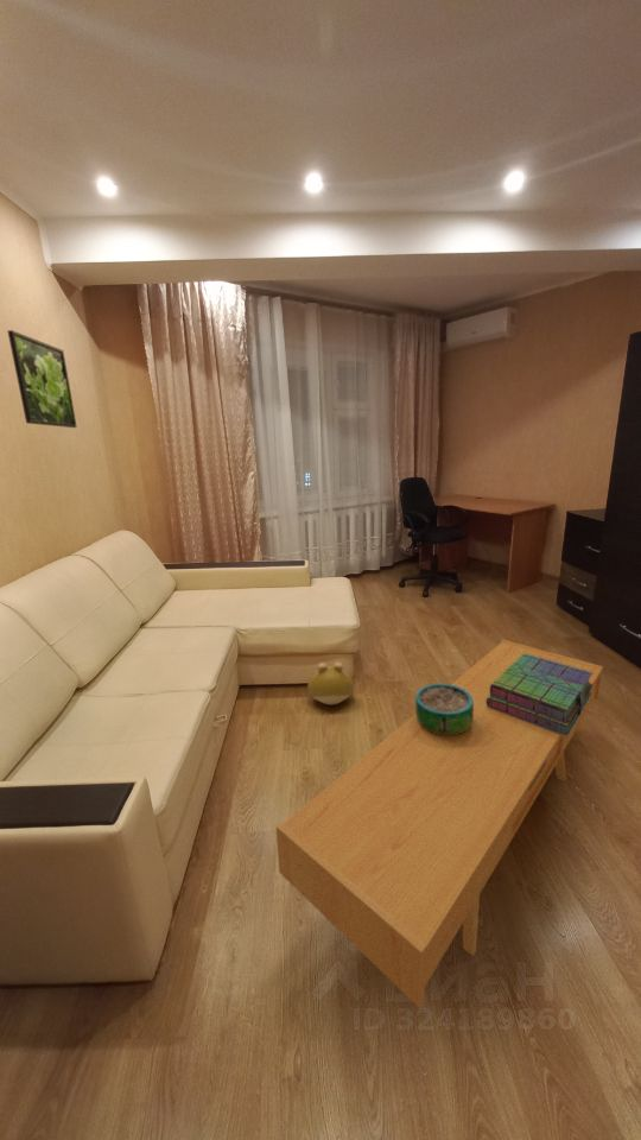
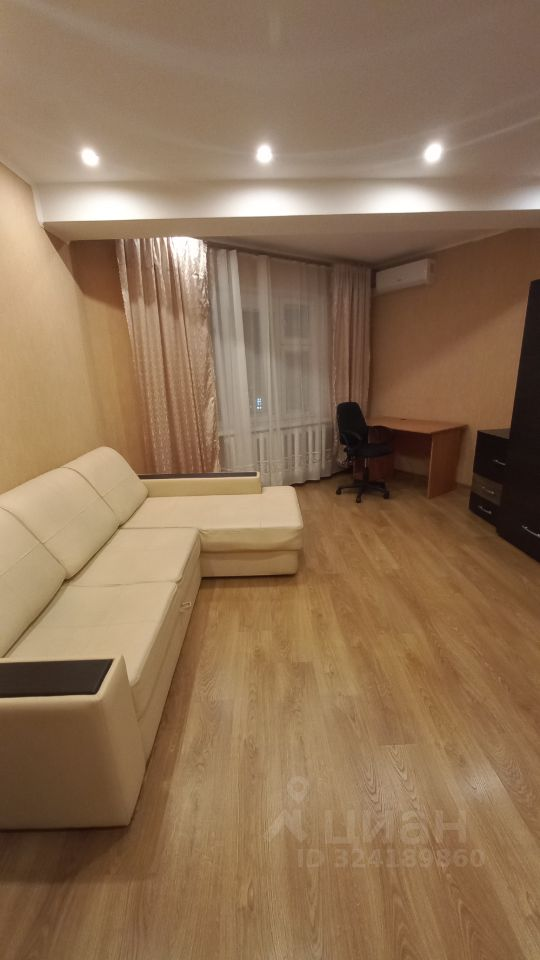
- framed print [7,329,78,429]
- stack of books [485,653,594,736]
- decorative bowl [414,682,474,735]
- tv console [274,639,604,1008]
- plush toy [306,660,355,705]
